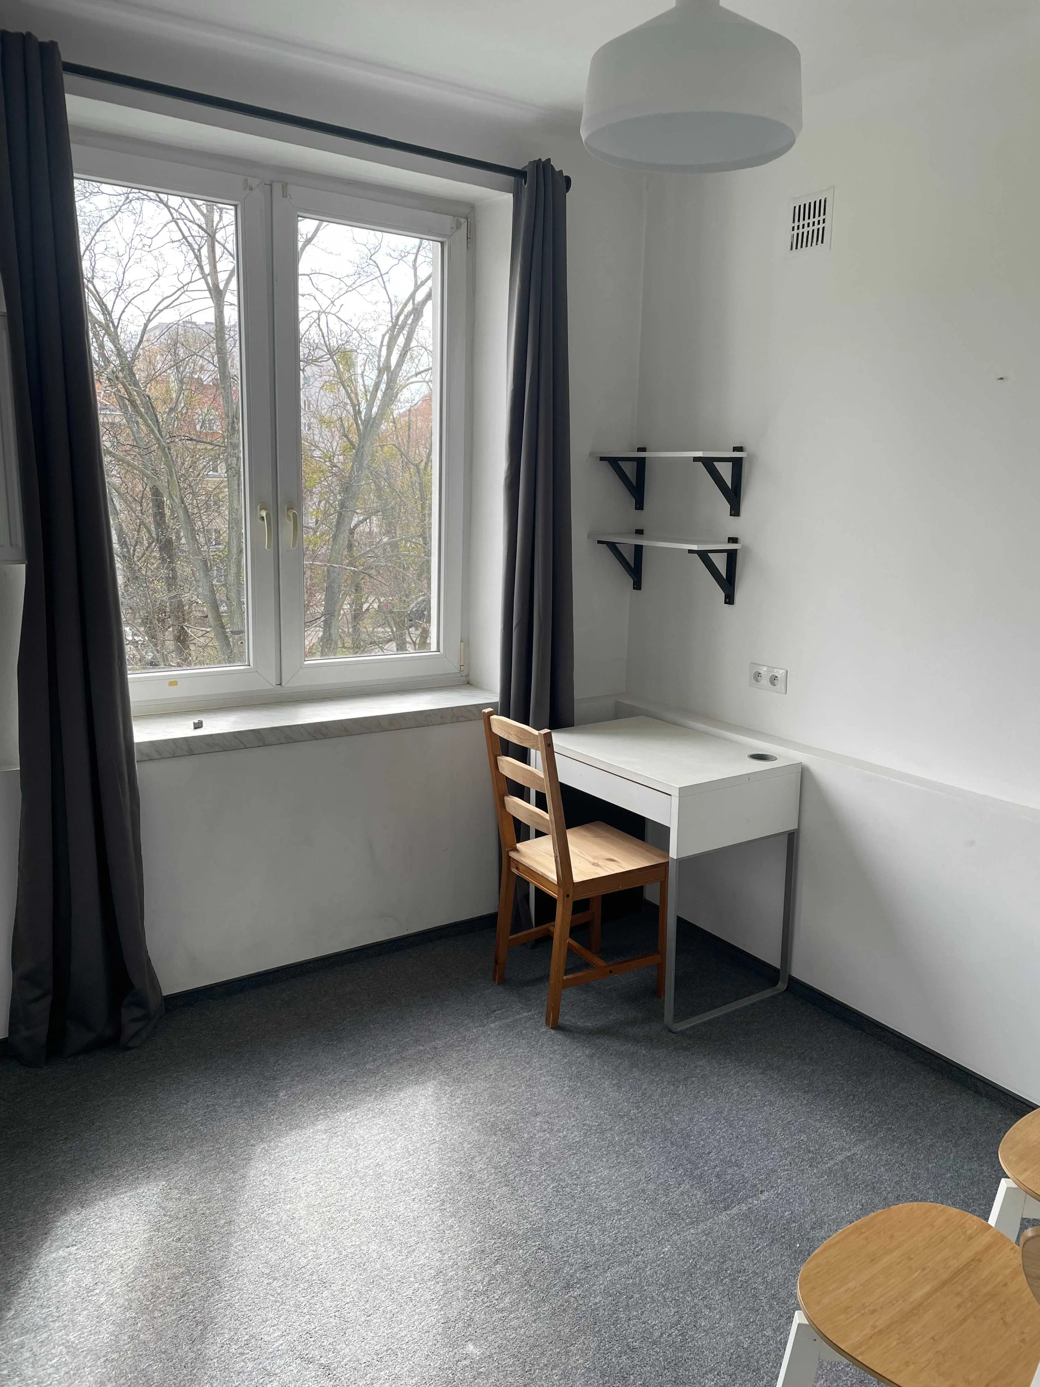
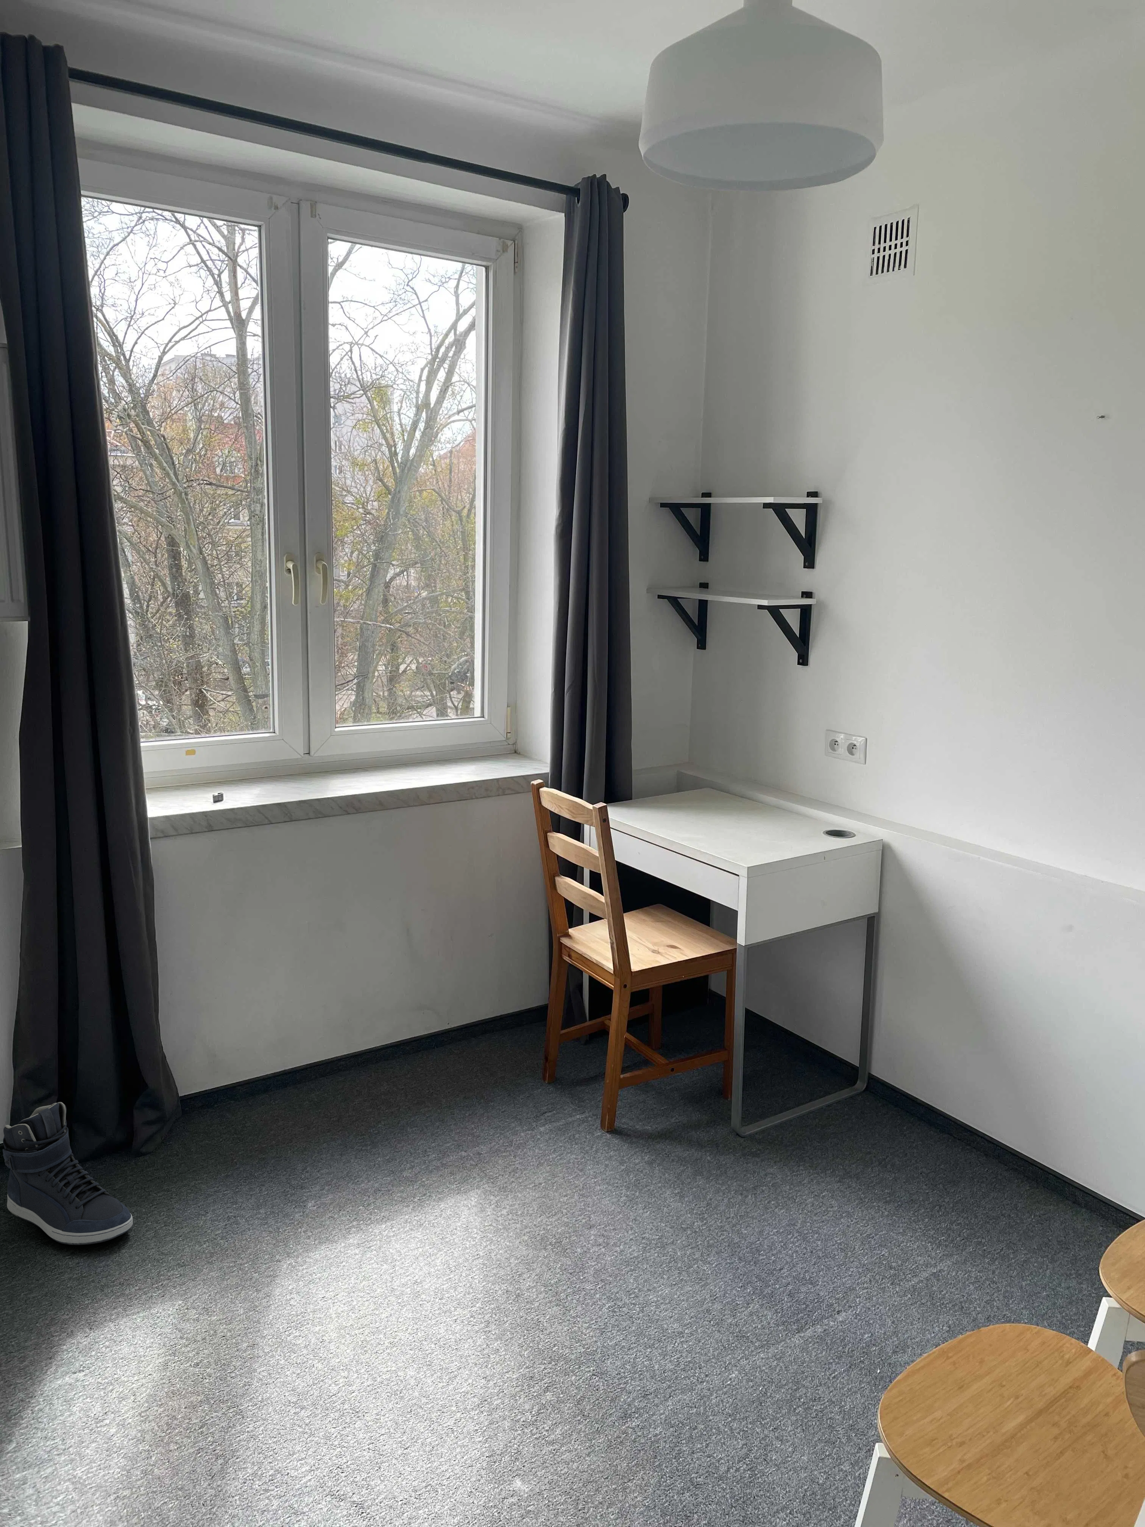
+ sneaker [2,1101,134,1246]
